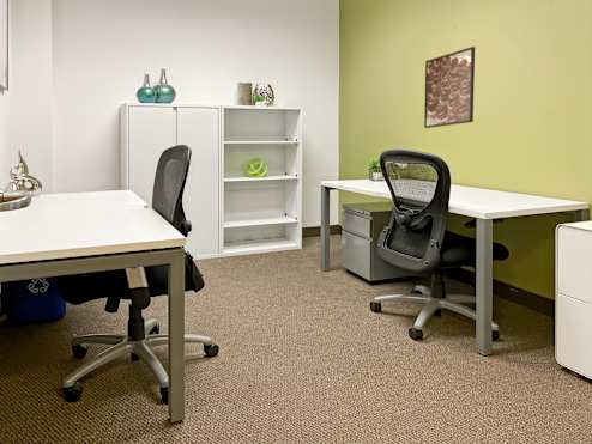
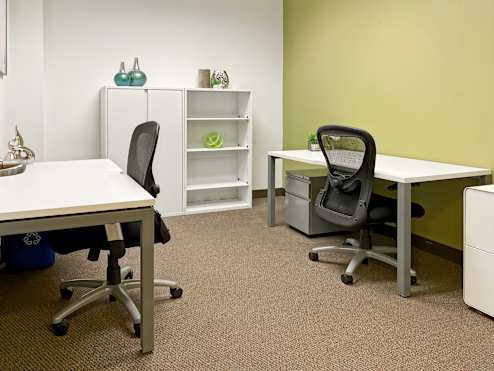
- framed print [423,45,476,129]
